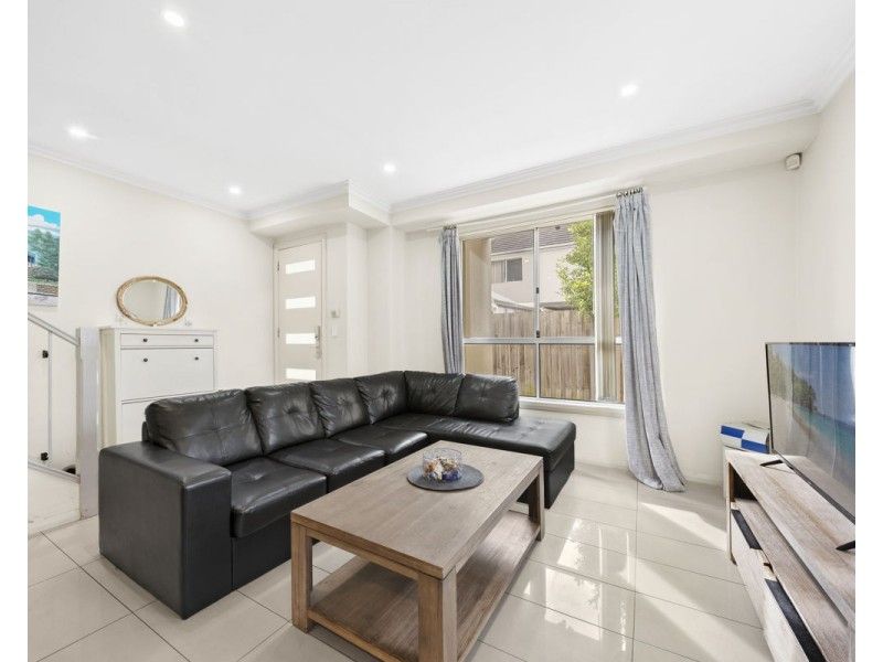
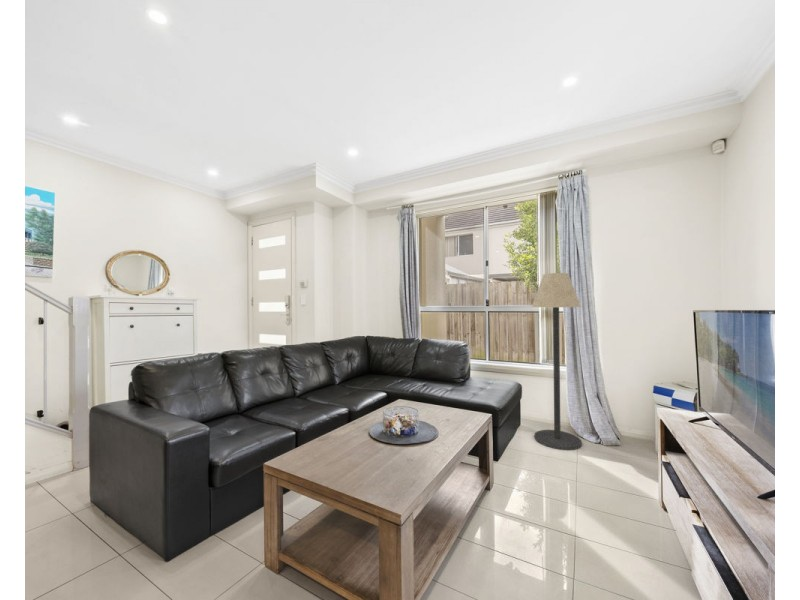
+ floor lamp [531,272,583,451]
